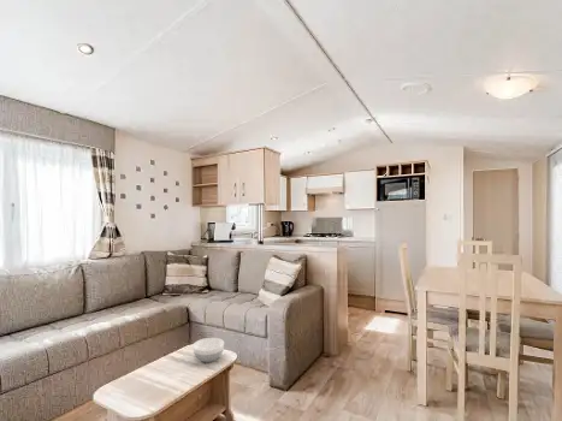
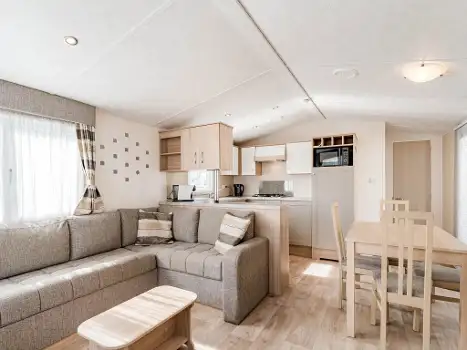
- bowl [191,337,225,363]
